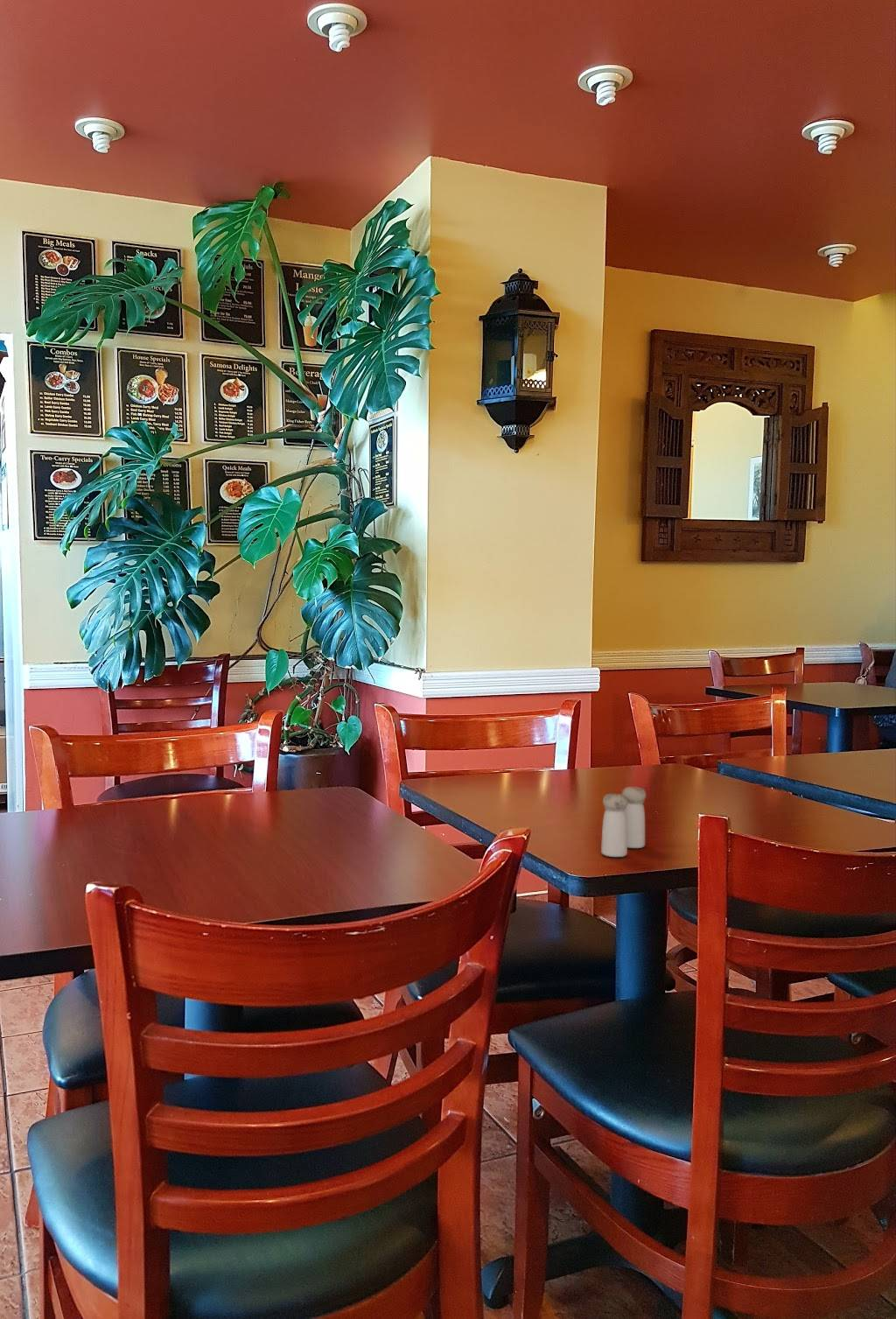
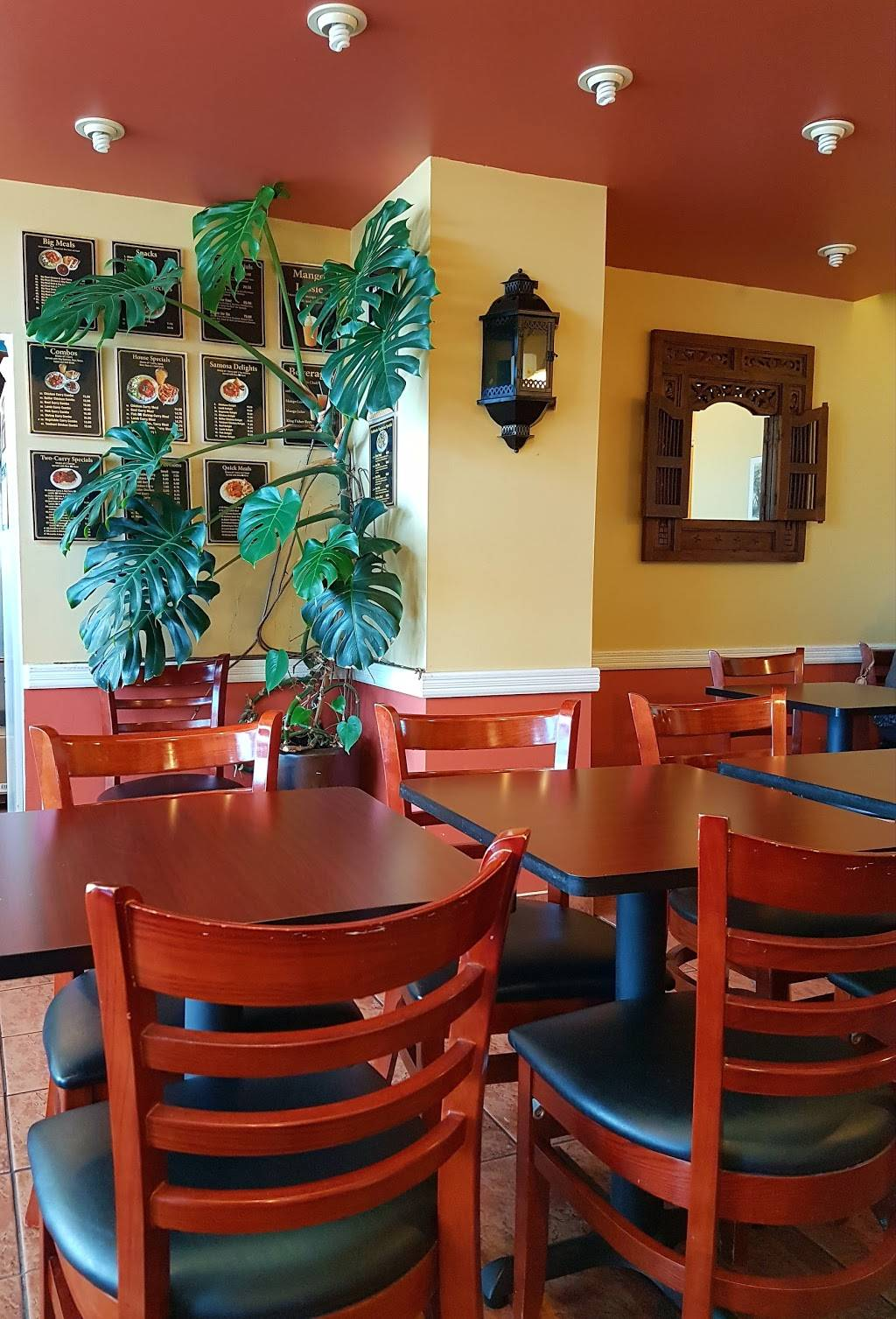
- salt and pepper shaker [600,786,647,858]
